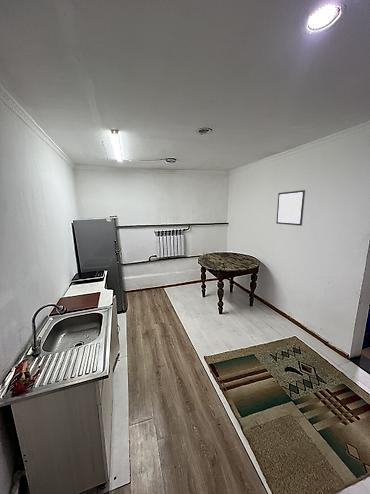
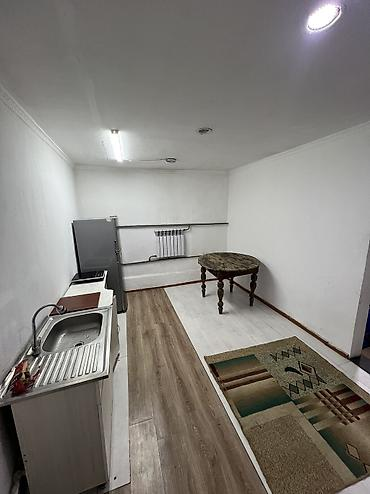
- wall art [275,189,306,227]
